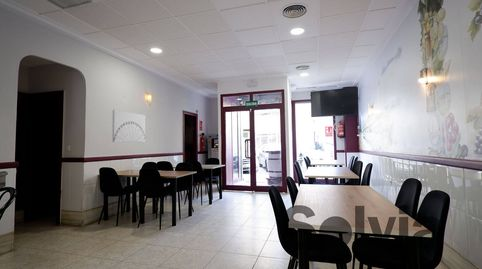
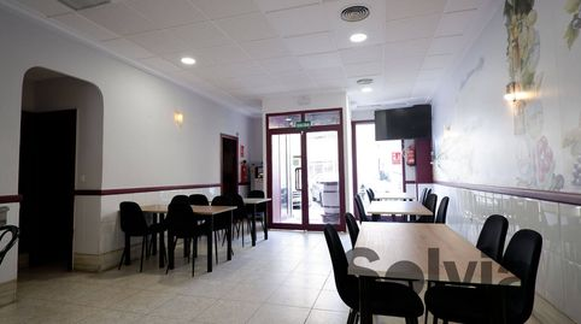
- wall art [111,109,146,143]
